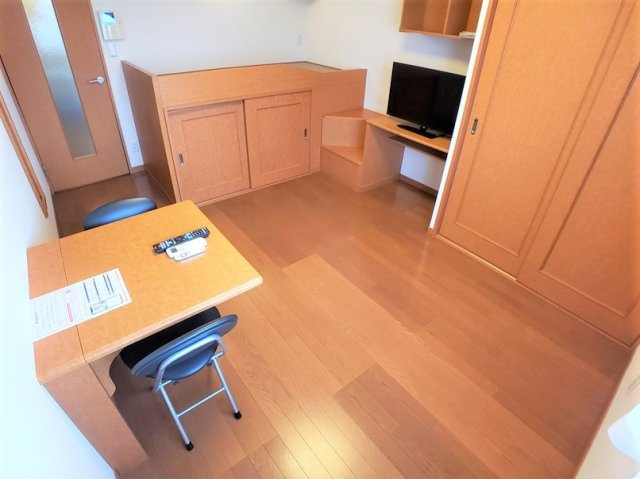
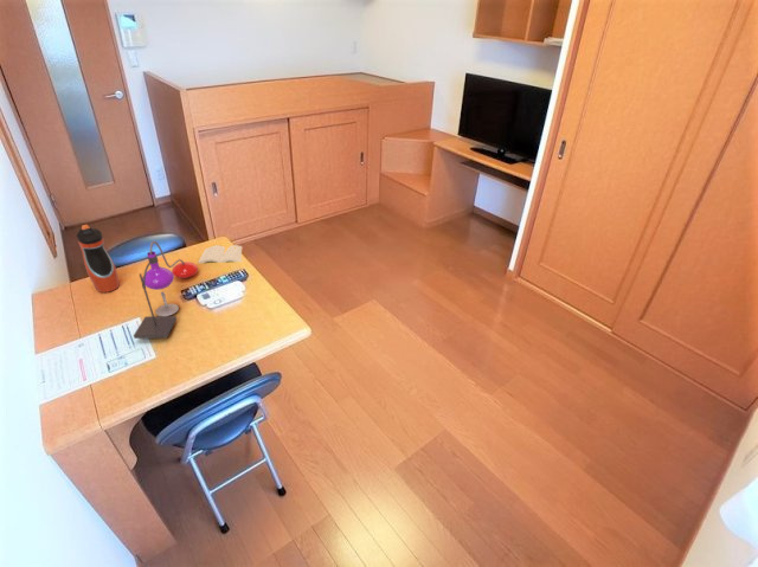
+ desk lamp [133,240,244,340]
+ water bottle [76,224,121,294]
